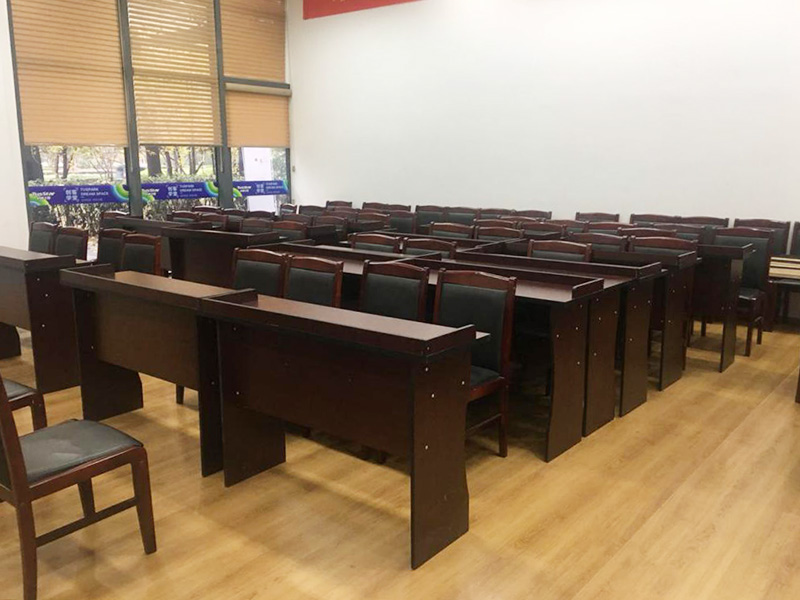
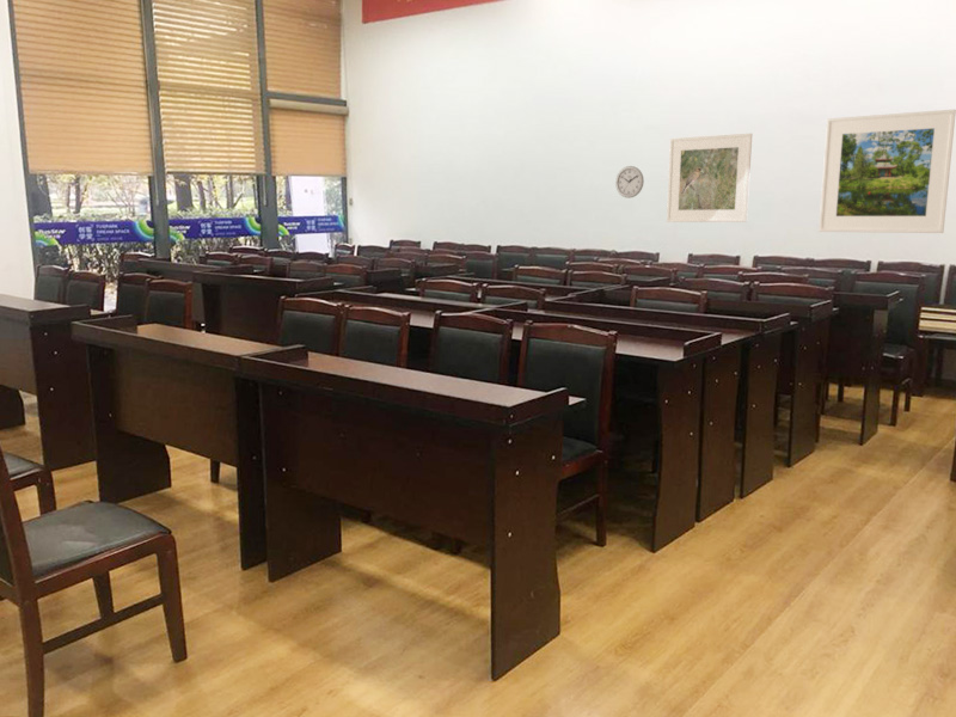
+ wall clock [614,165,645,200]
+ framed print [666,133,753,223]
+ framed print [817,109,956,234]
